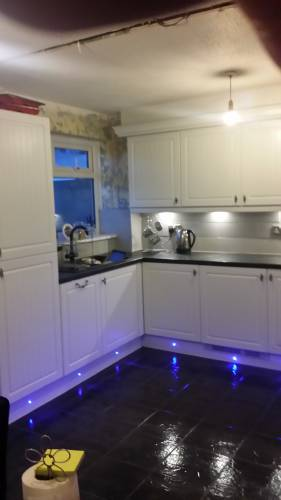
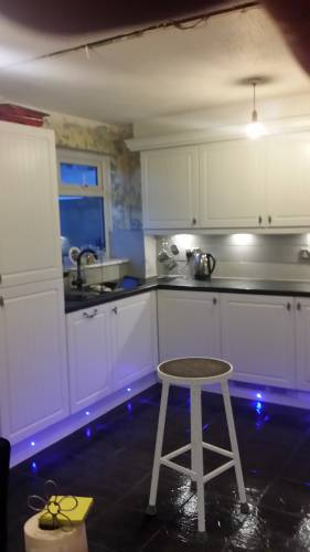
+ stool [145,355,252,544]
